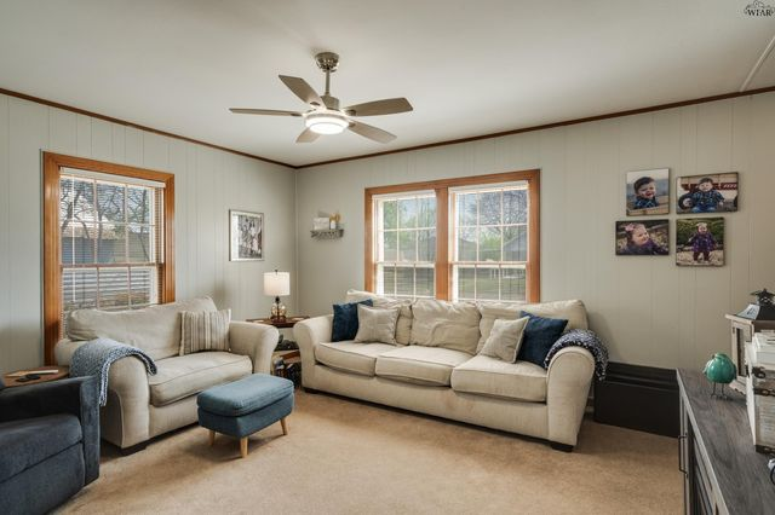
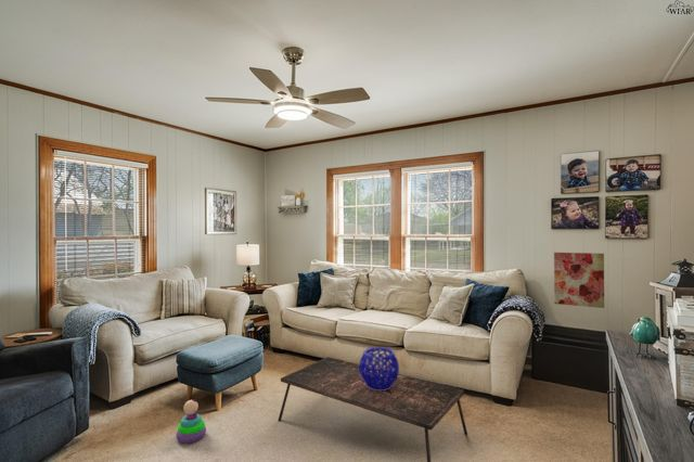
+ coffee table [277,356,468,462]
+ wall art [553,252,605,309]
+ decorative bowl [359,346,400,390]
+ stacking toy [176,398,207,444]
